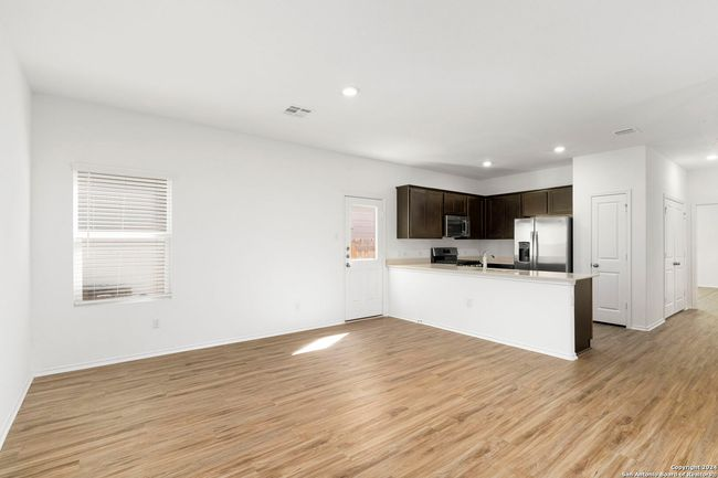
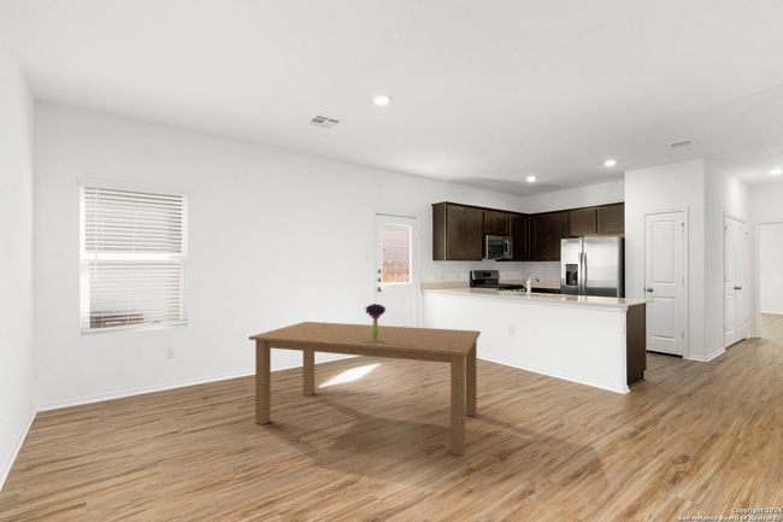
+ bouquet [364,303,387,341]
+ dining table [248,321,482,457]
